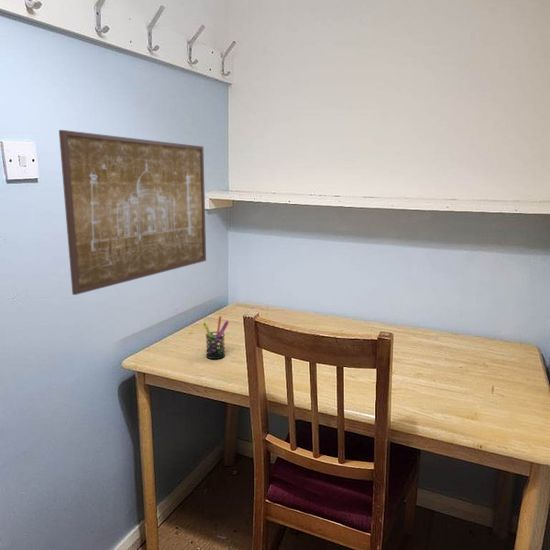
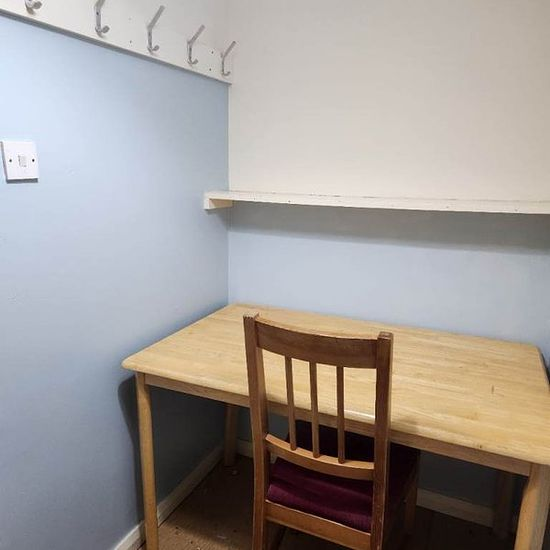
- wall art [58,129,207,296]
- pen holder [202,315,230,360]
